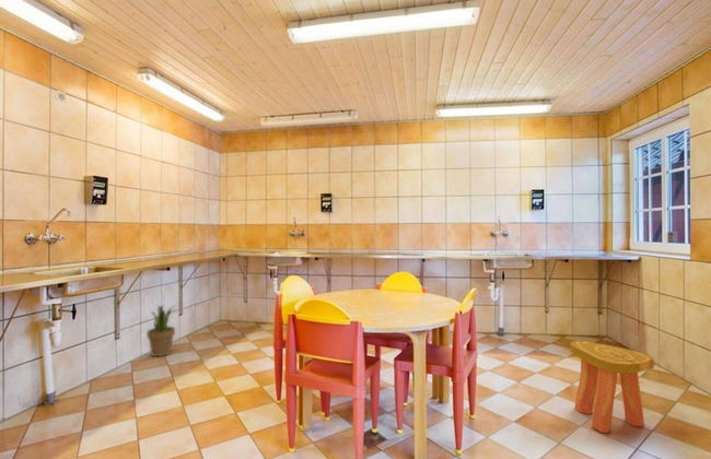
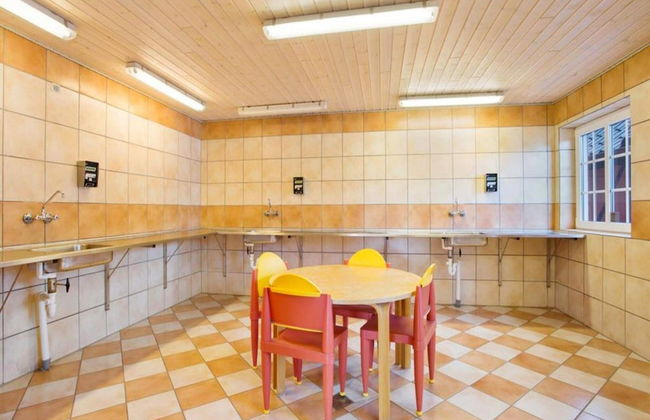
- potted plant [145,303,177,357]
- stool [569,340,655,434]
